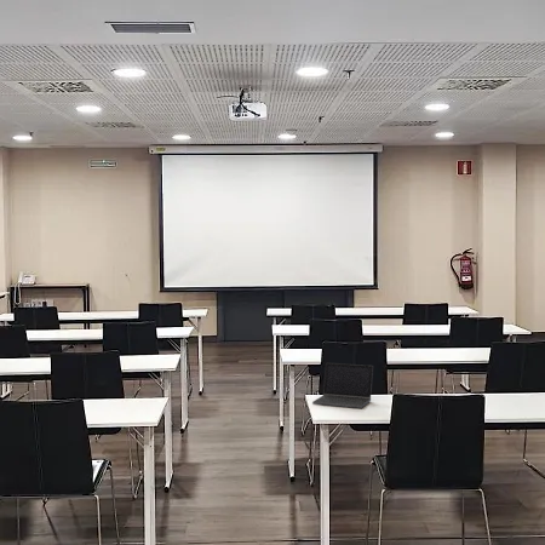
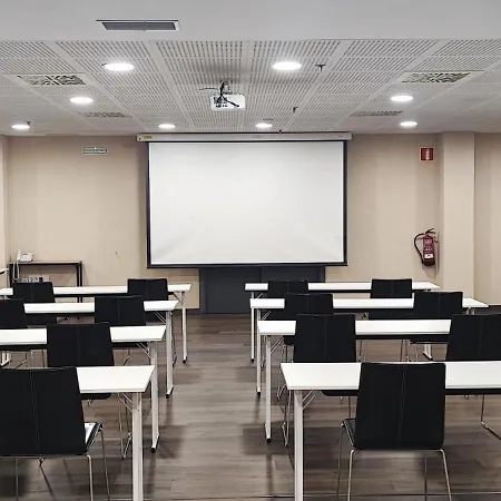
- laptop computer [311,362,374,409]
